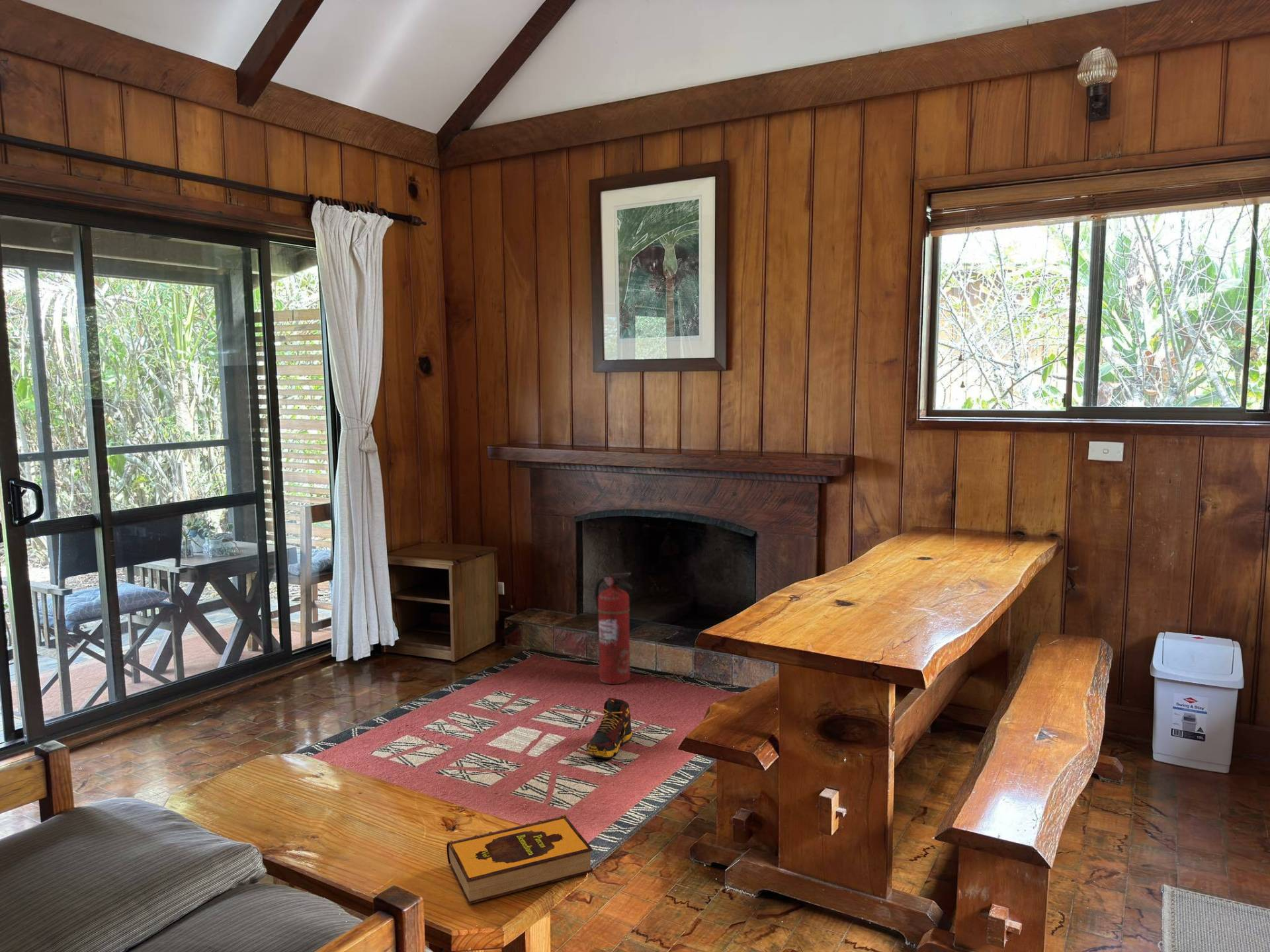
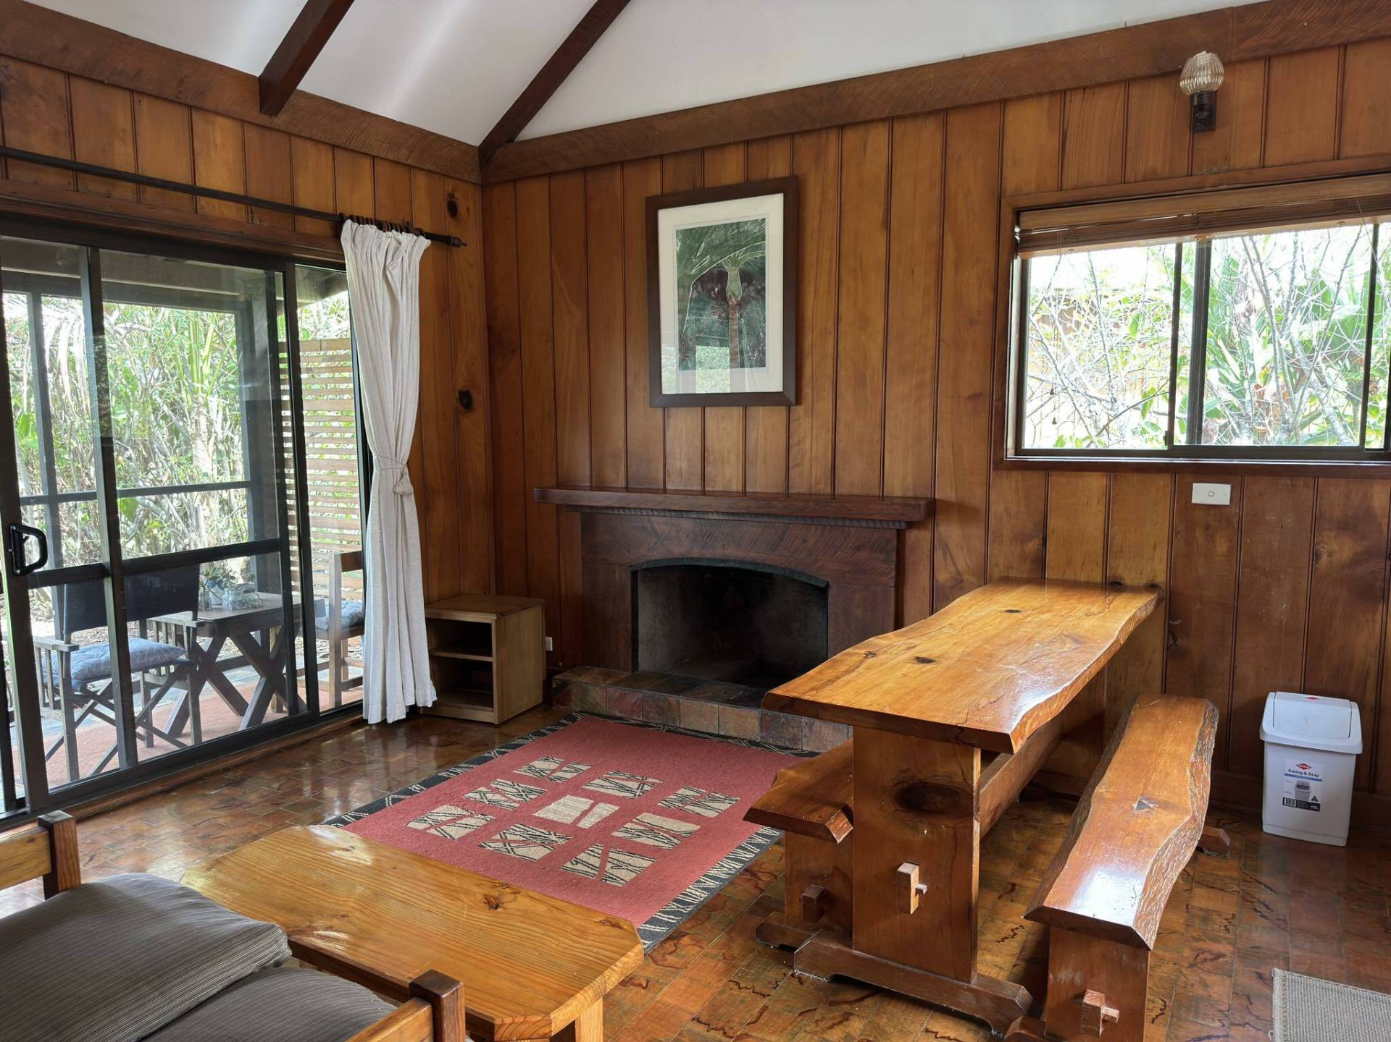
- shoe [586,697,633,760]
- fire extinguisher [594,572,632,685]
- hardback book [446,814,594,905]
